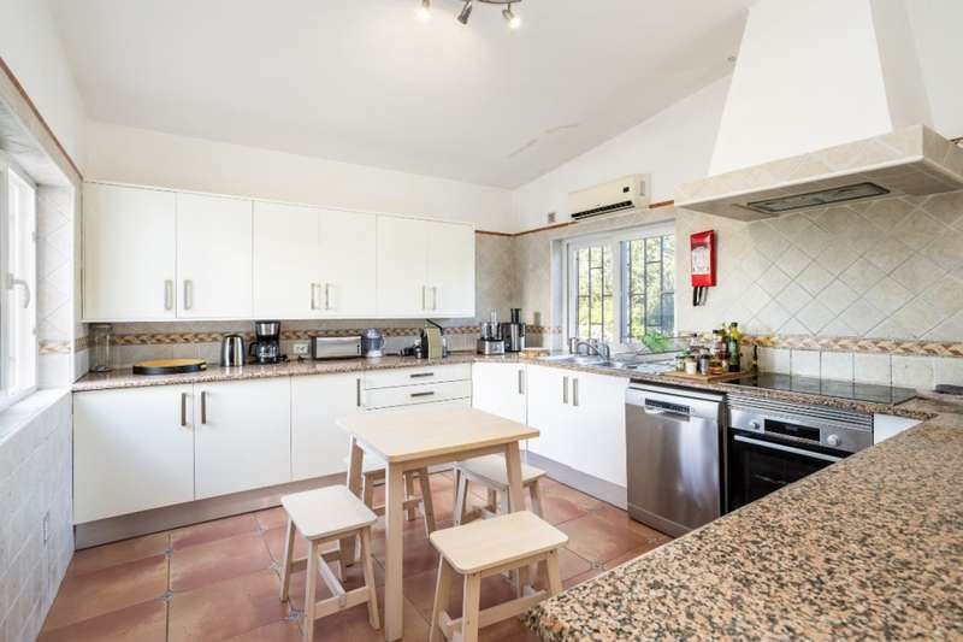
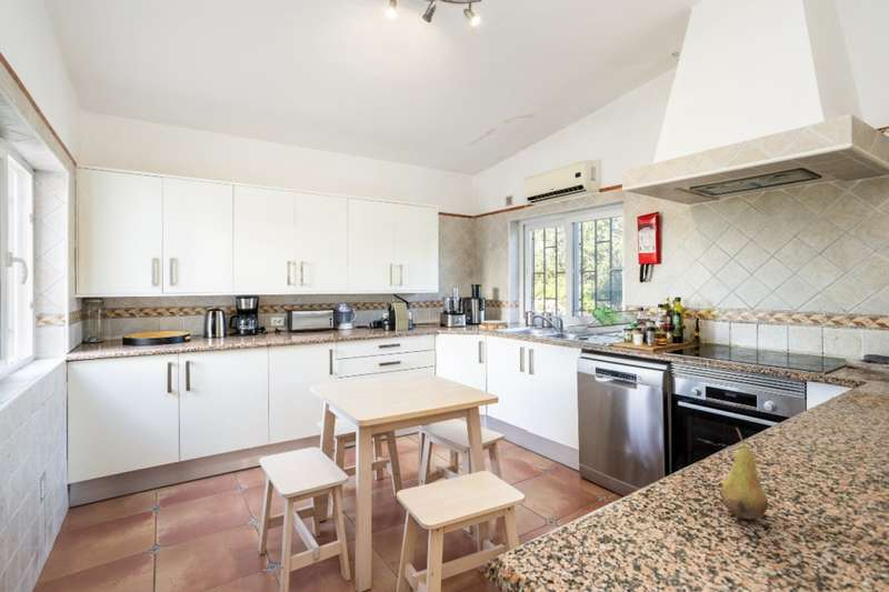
+ fruit [720,427,769,520]
